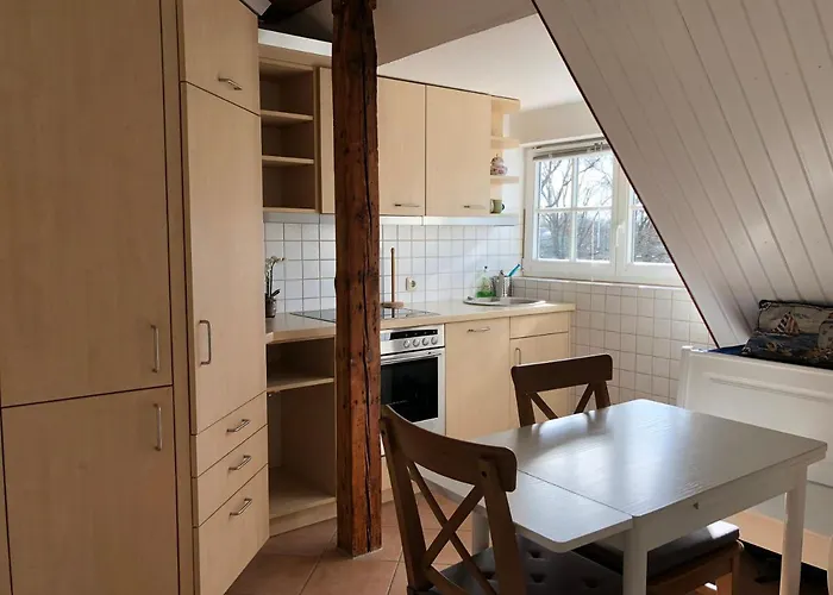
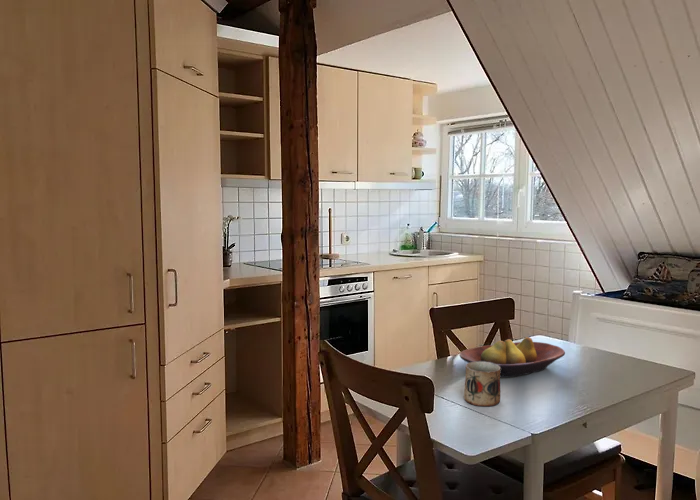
+ fruit bowl [459,336,566,379]
+ mug [463,361,501,407]
